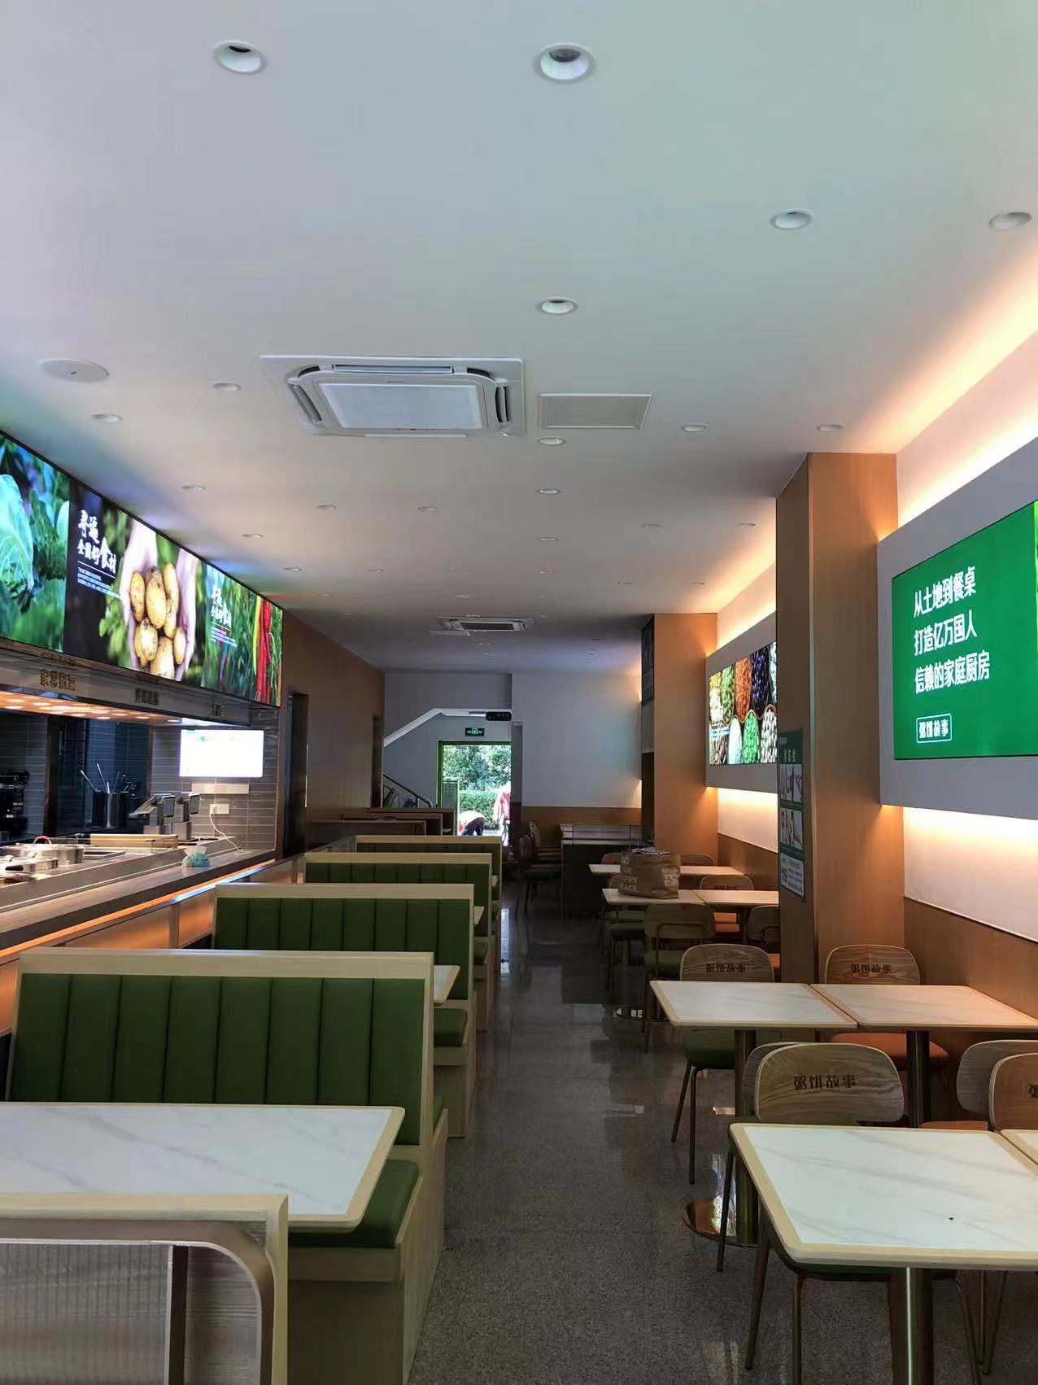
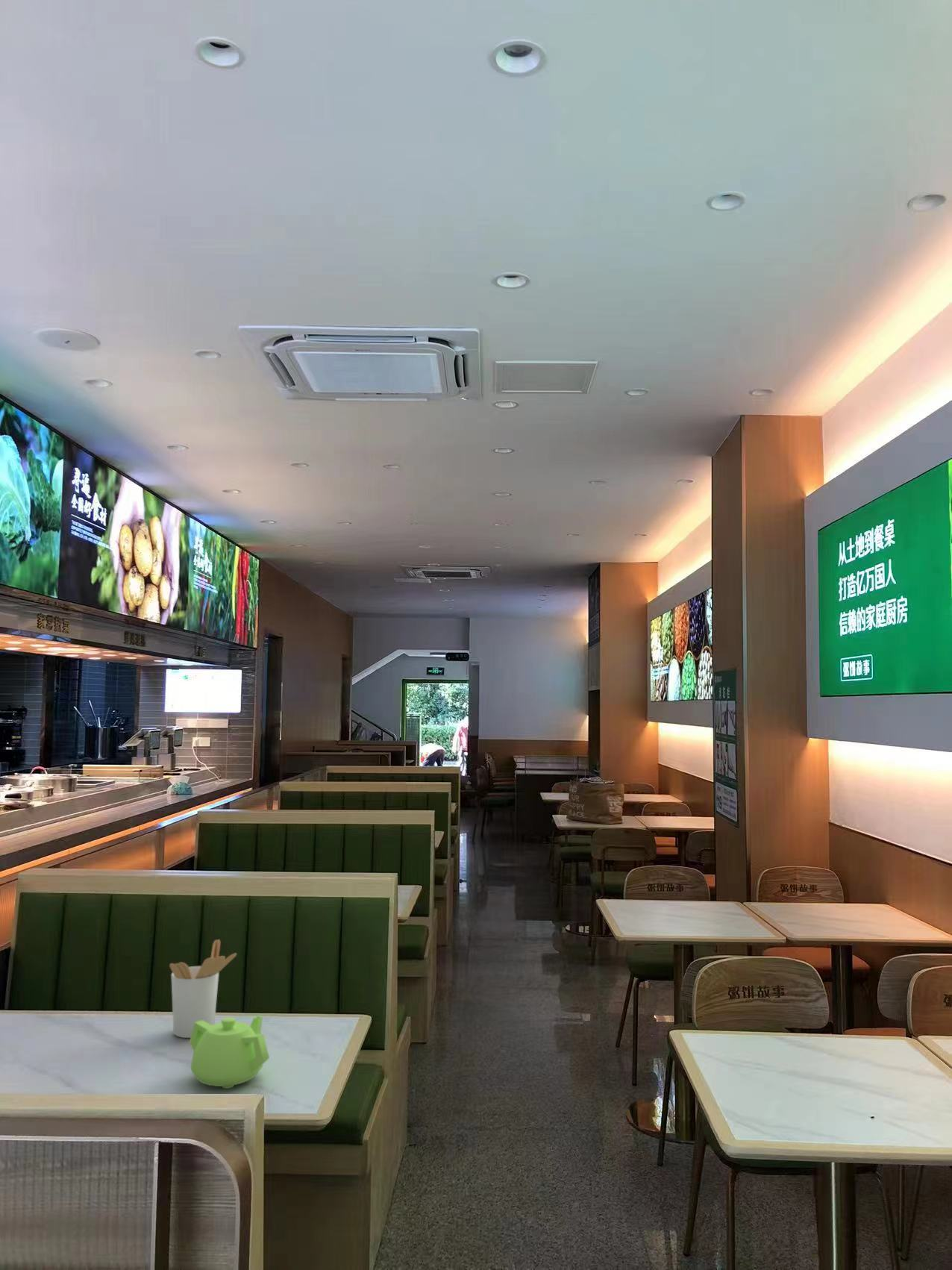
+ teapot [189,1015,270,1089]
+ utensil holder [169,939,237,1039]
